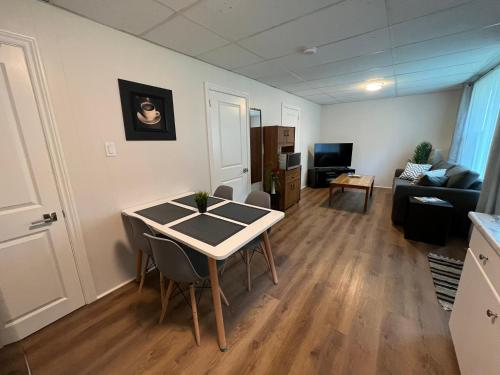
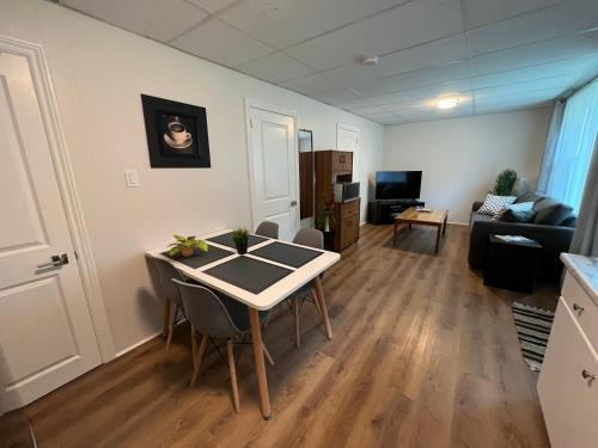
+ plant [165,234,209,258]
